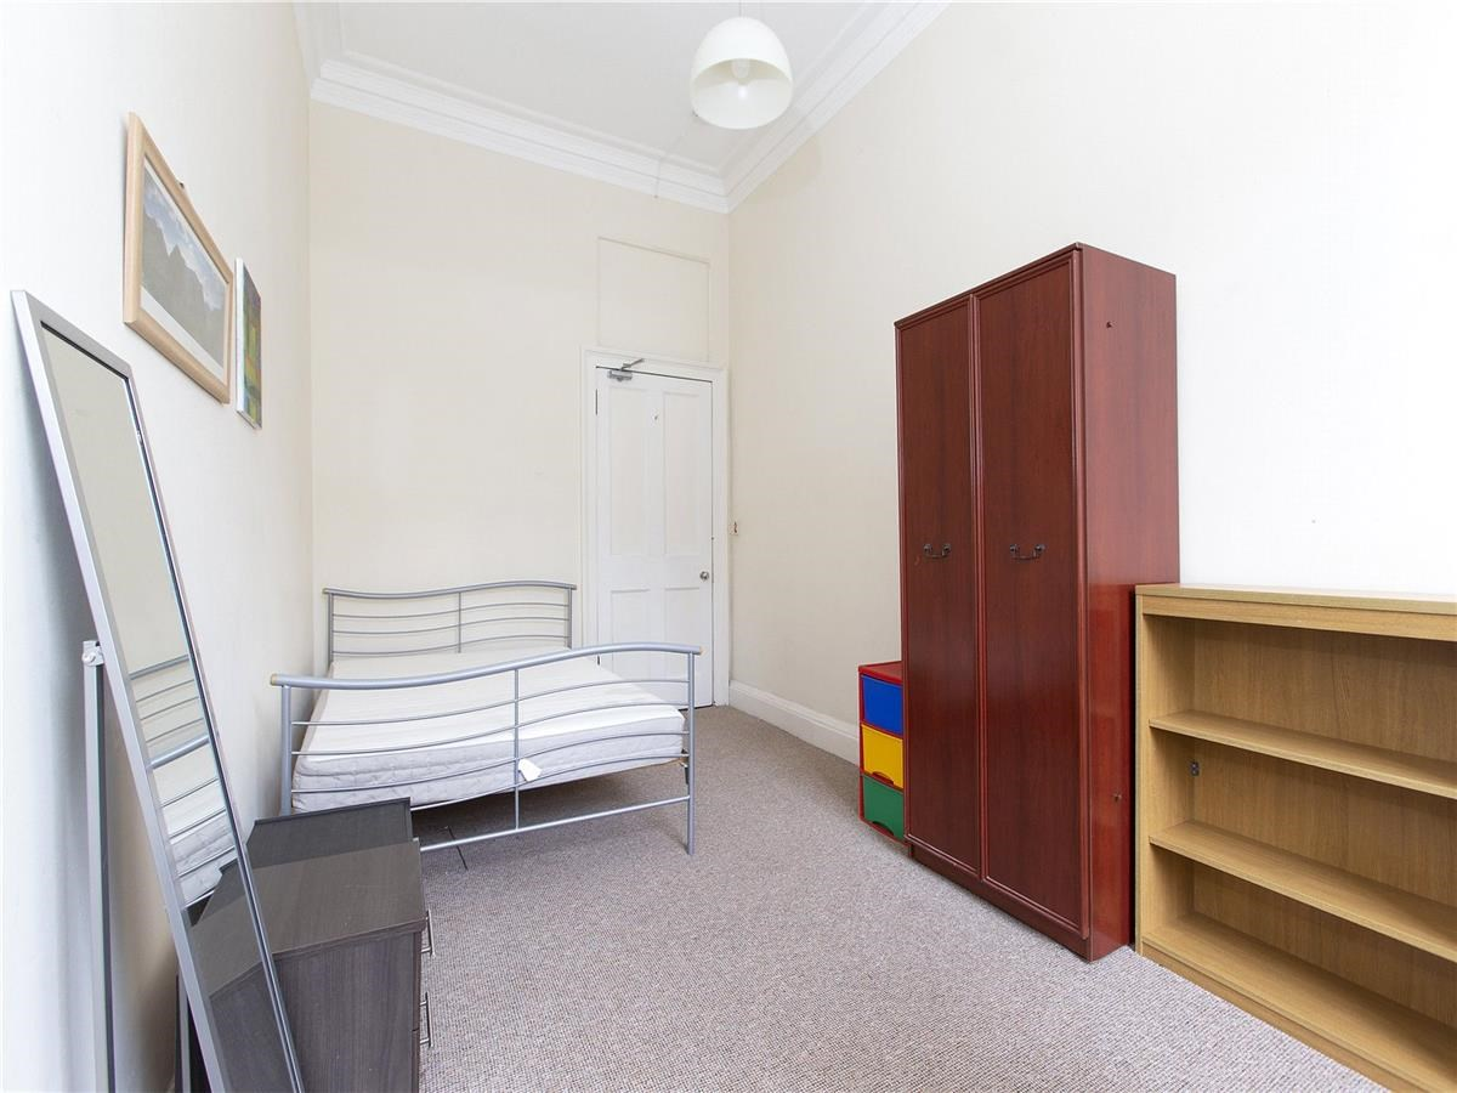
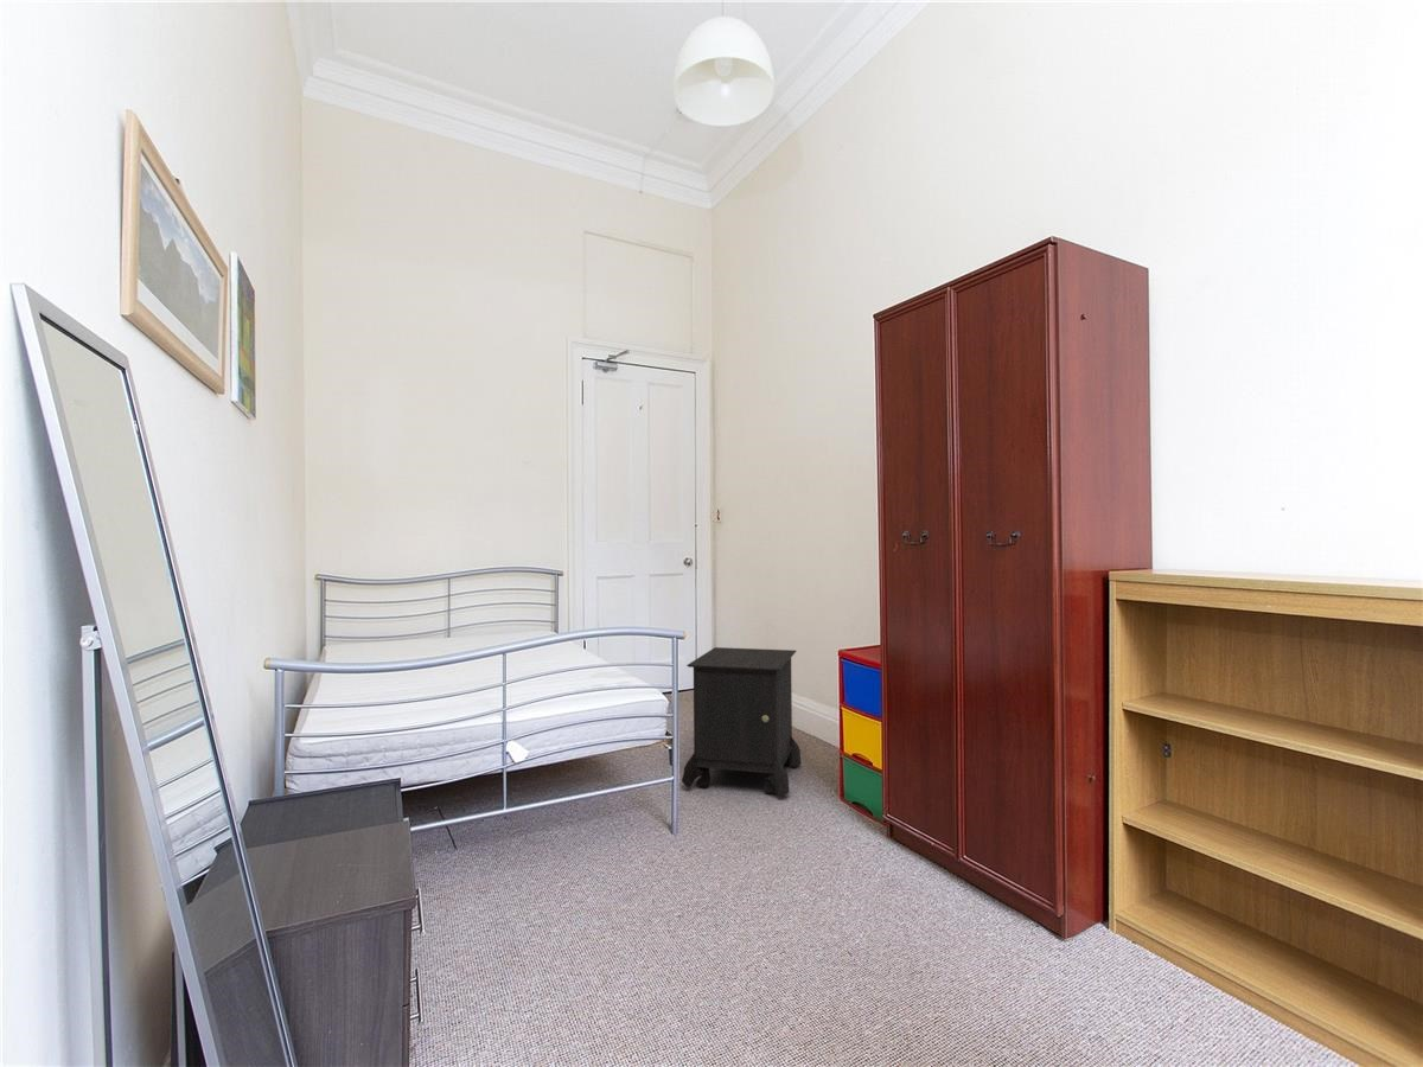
+ nightstand [681,646,802,798]
